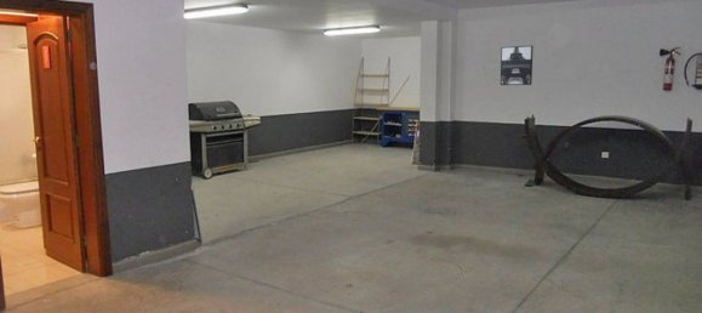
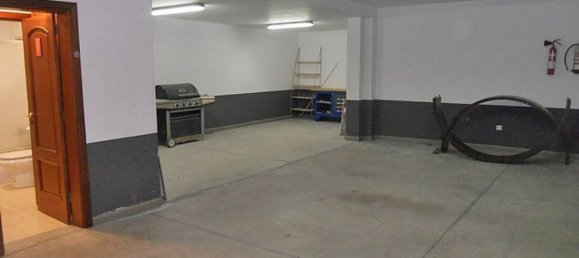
- wall art [500,45,535,86]
